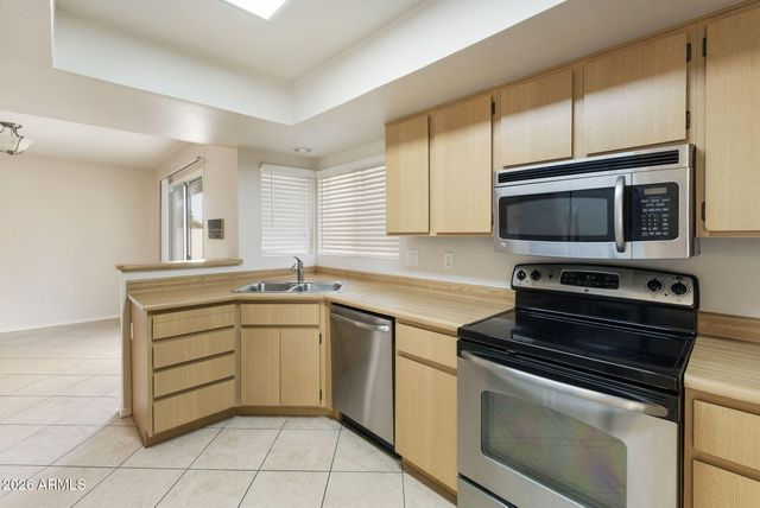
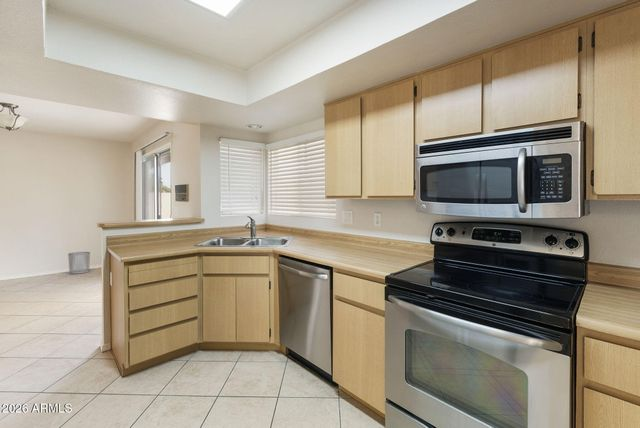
+ waste bin [67,251,91,275]
